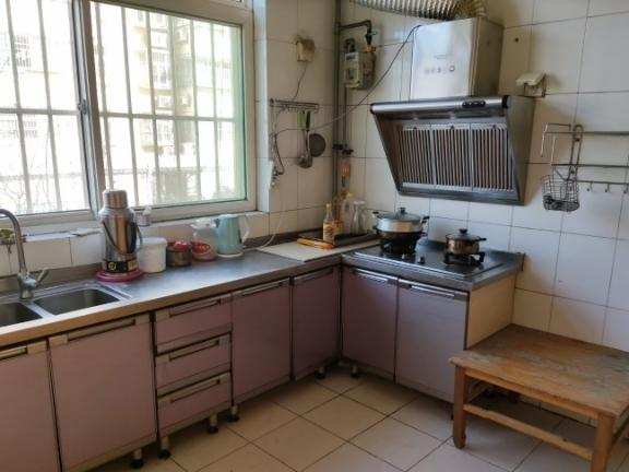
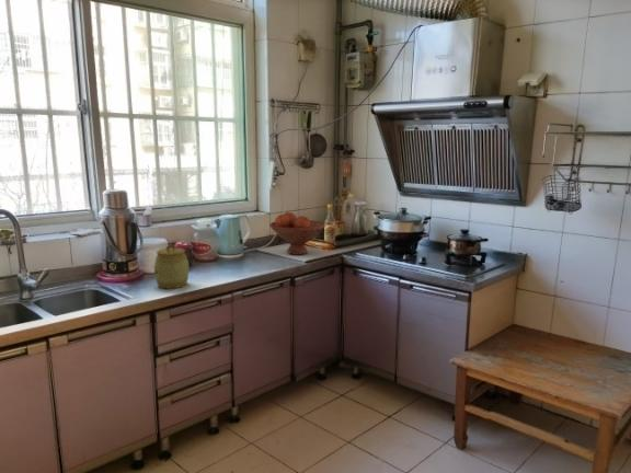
+ jar [153,242,190,290]
+ fruit bowl [268,211,326,256]
